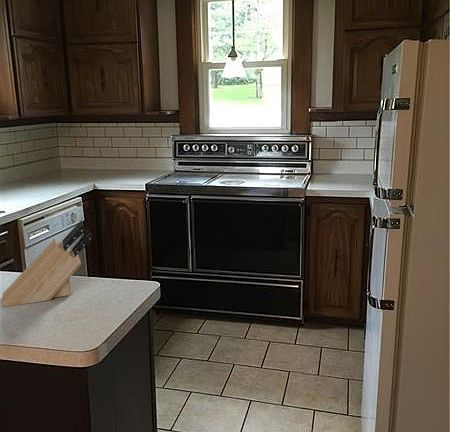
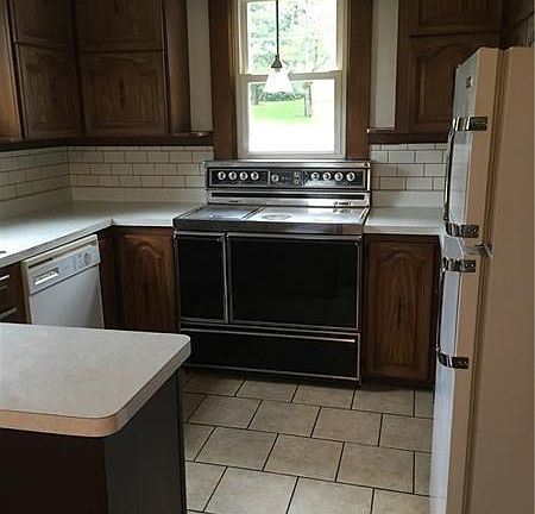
- knife block [1,219,93,308]
